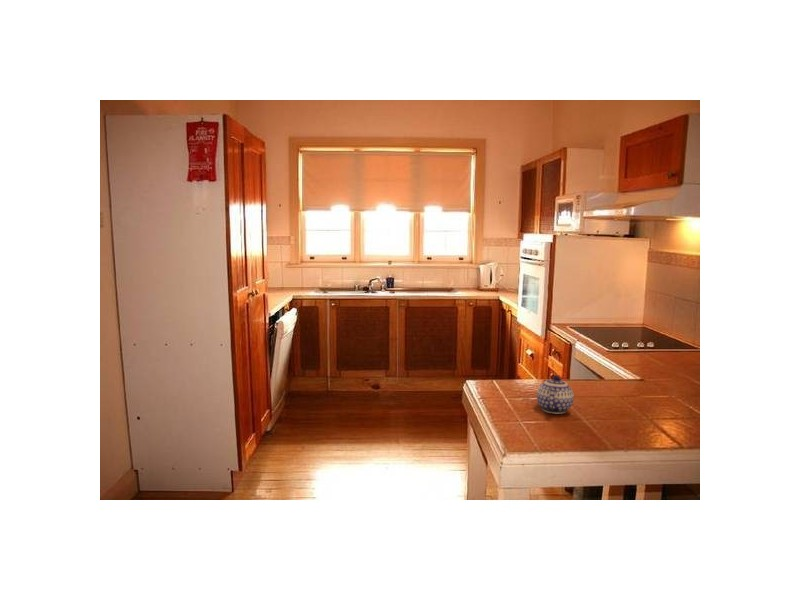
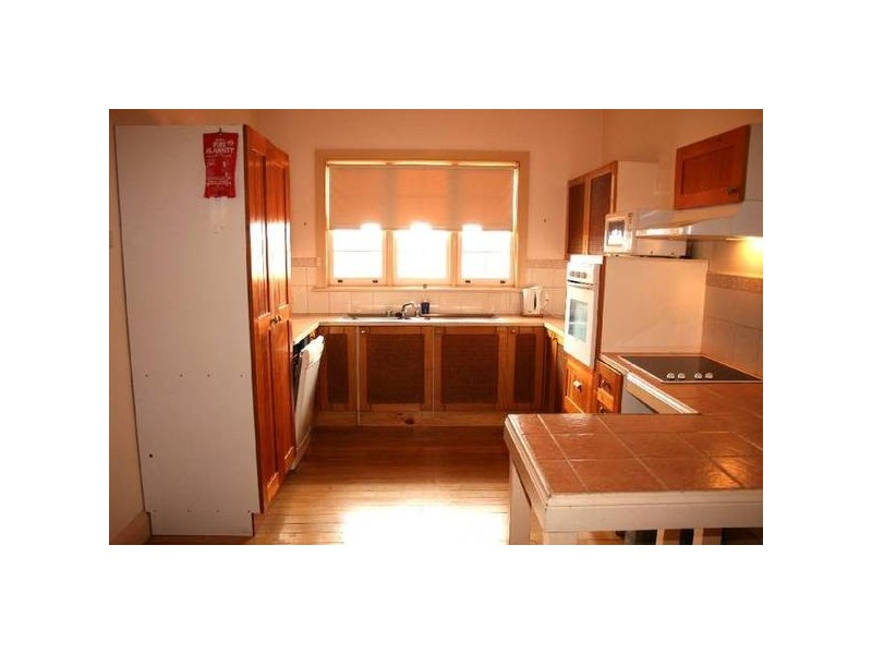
- teapot [536,375,575,415]
